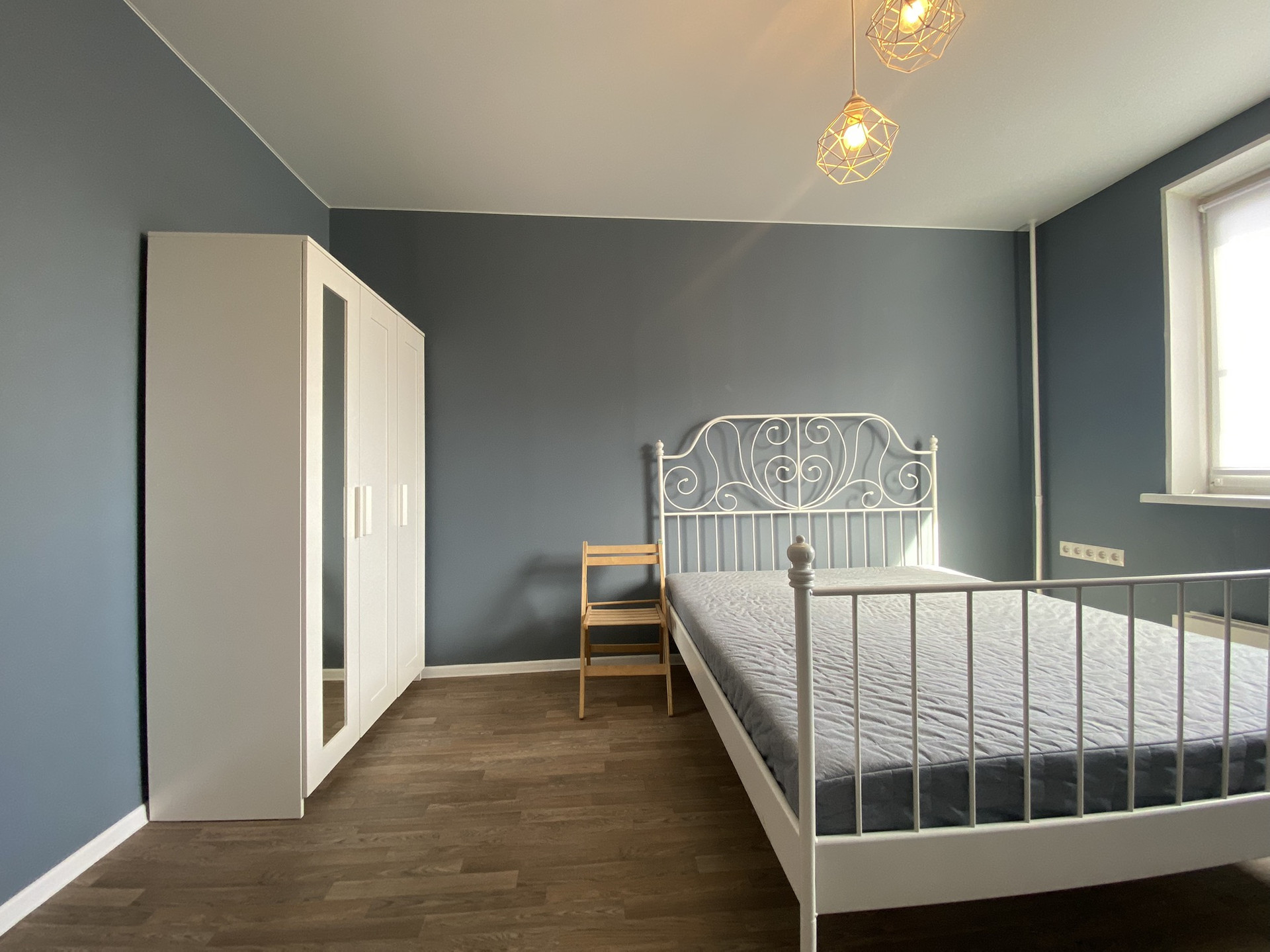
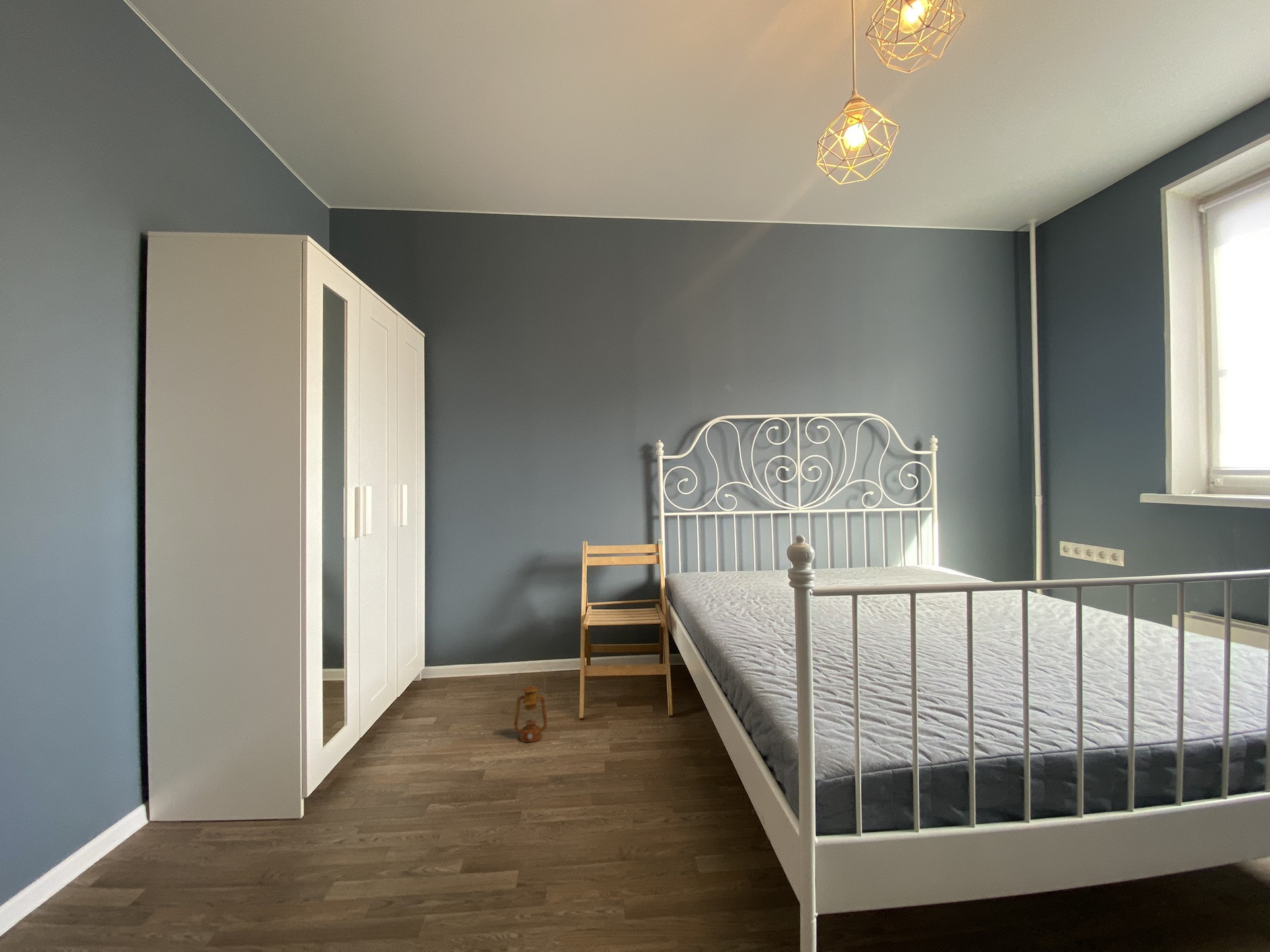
+ lantern [513,665,548,743]
